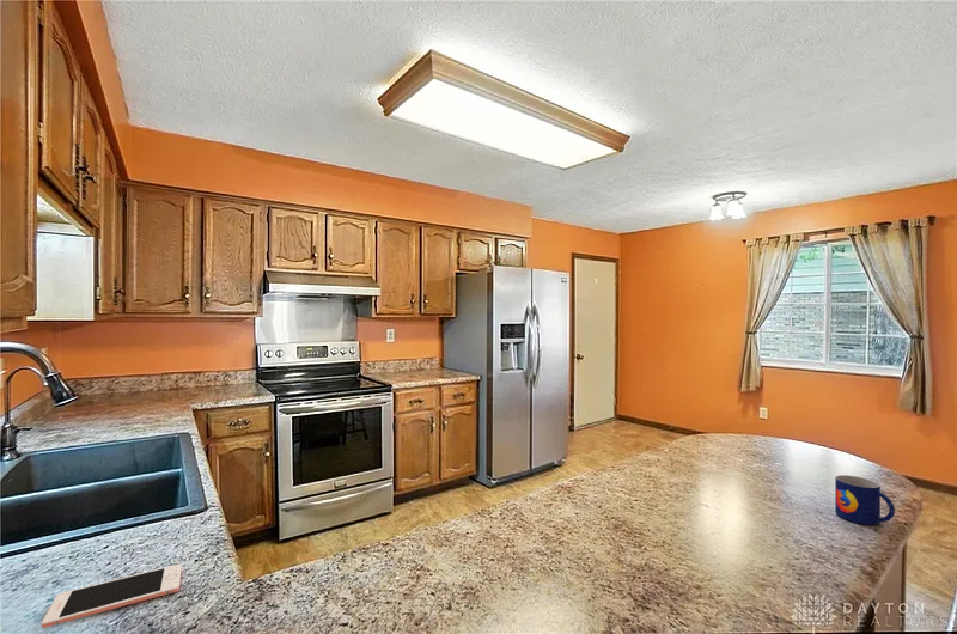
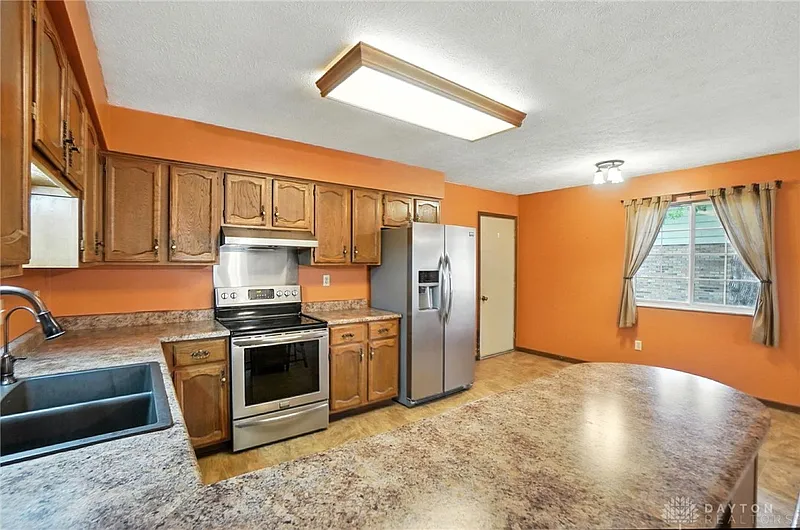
- mug [834,474,896,526]
- cell phone [41,562,183,629]
